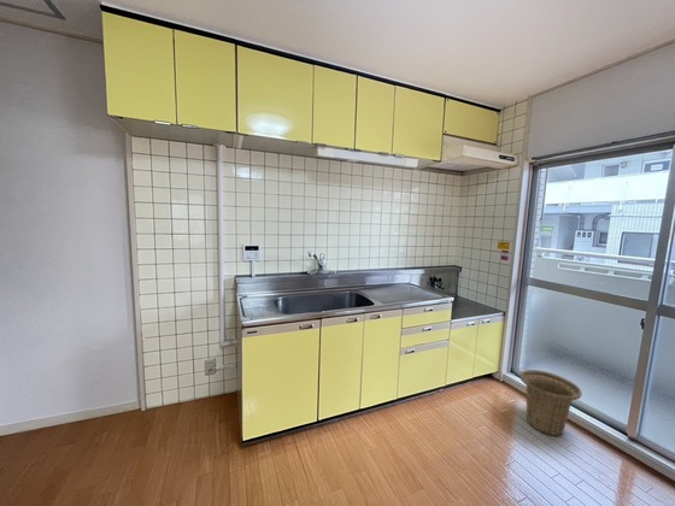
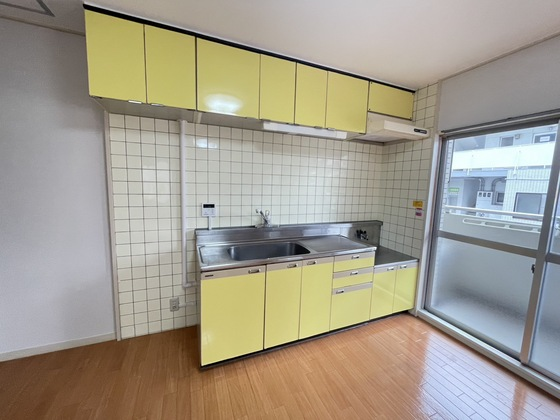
- basket [518,369,583,437]
